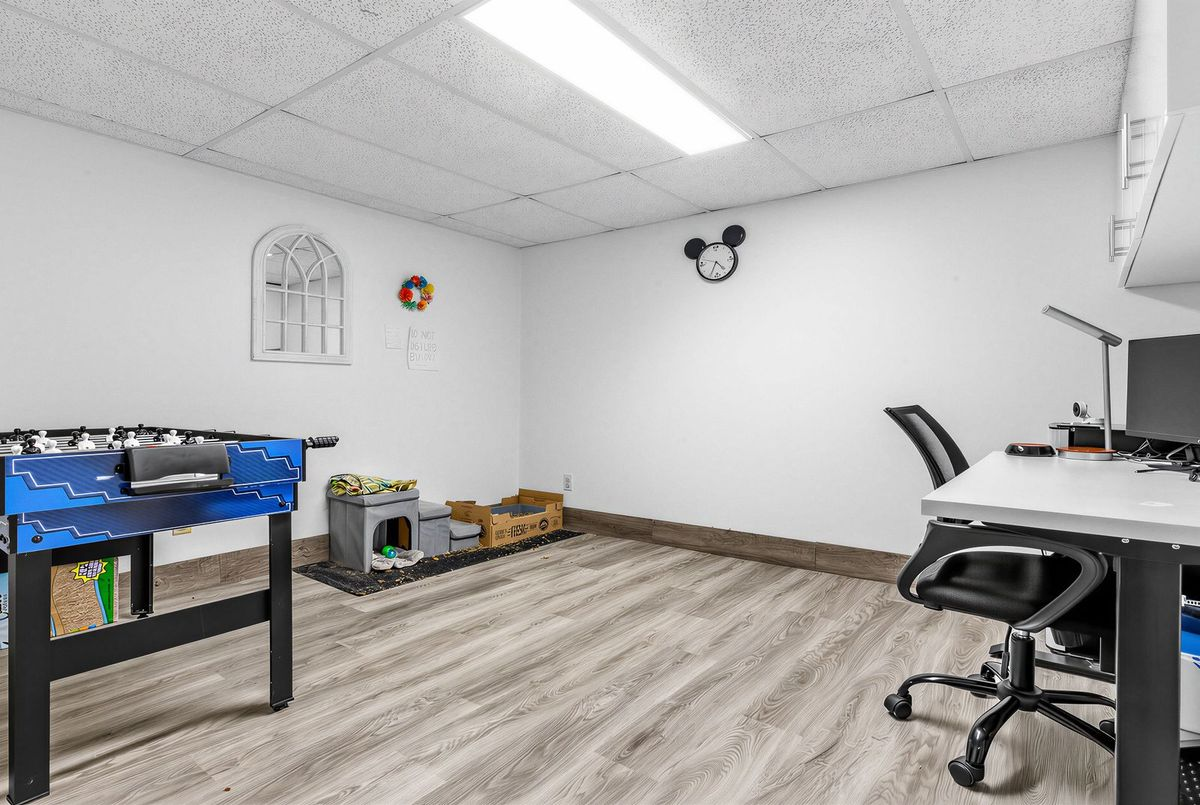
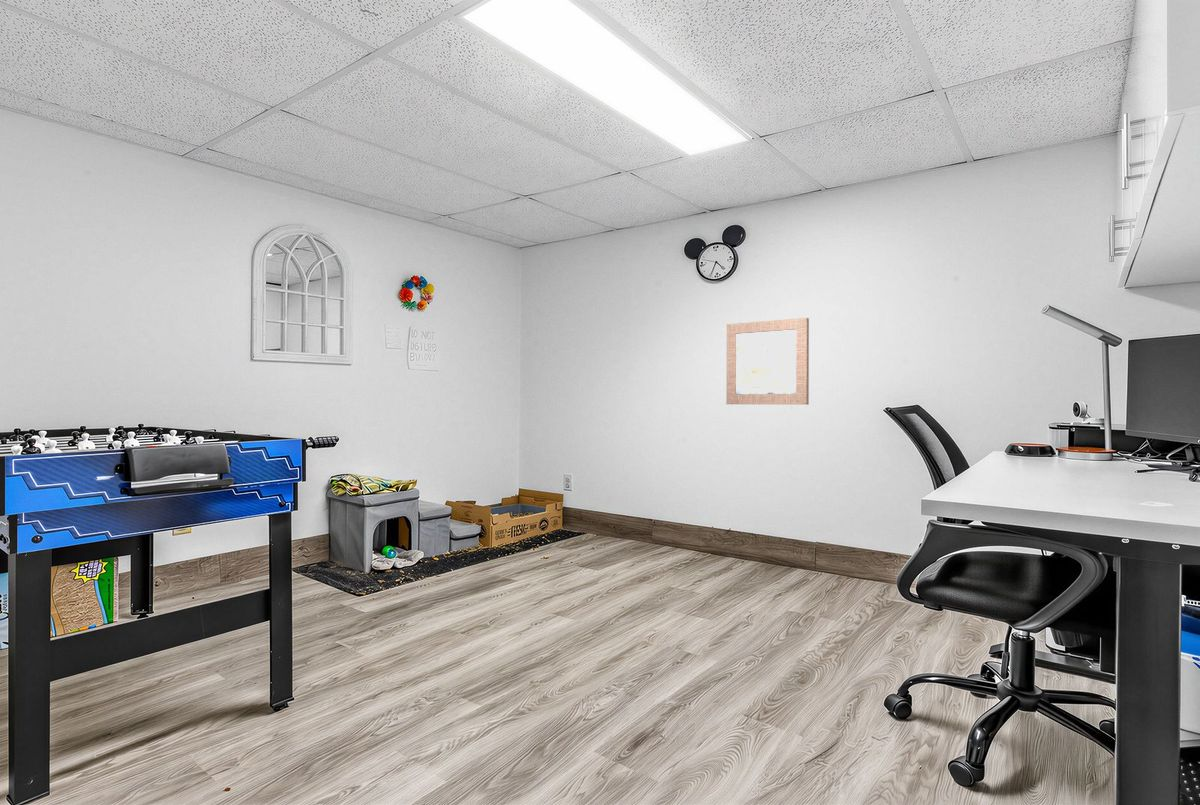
+ wall art [725,317,810,406]
